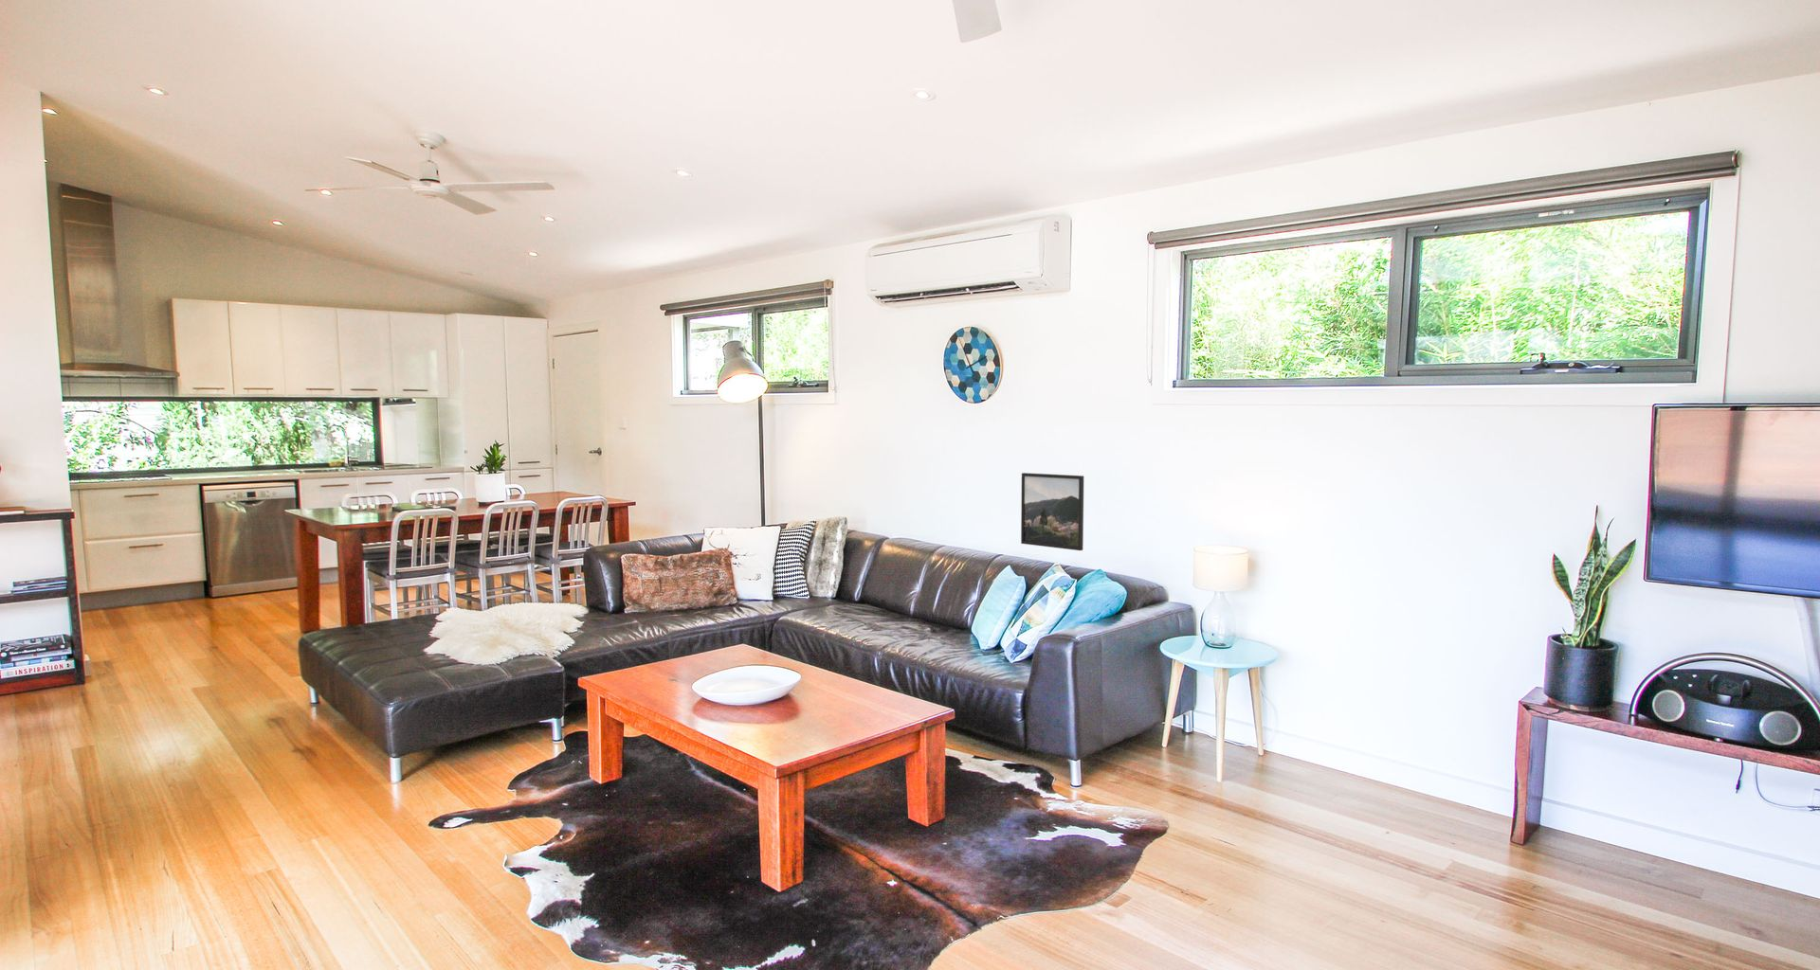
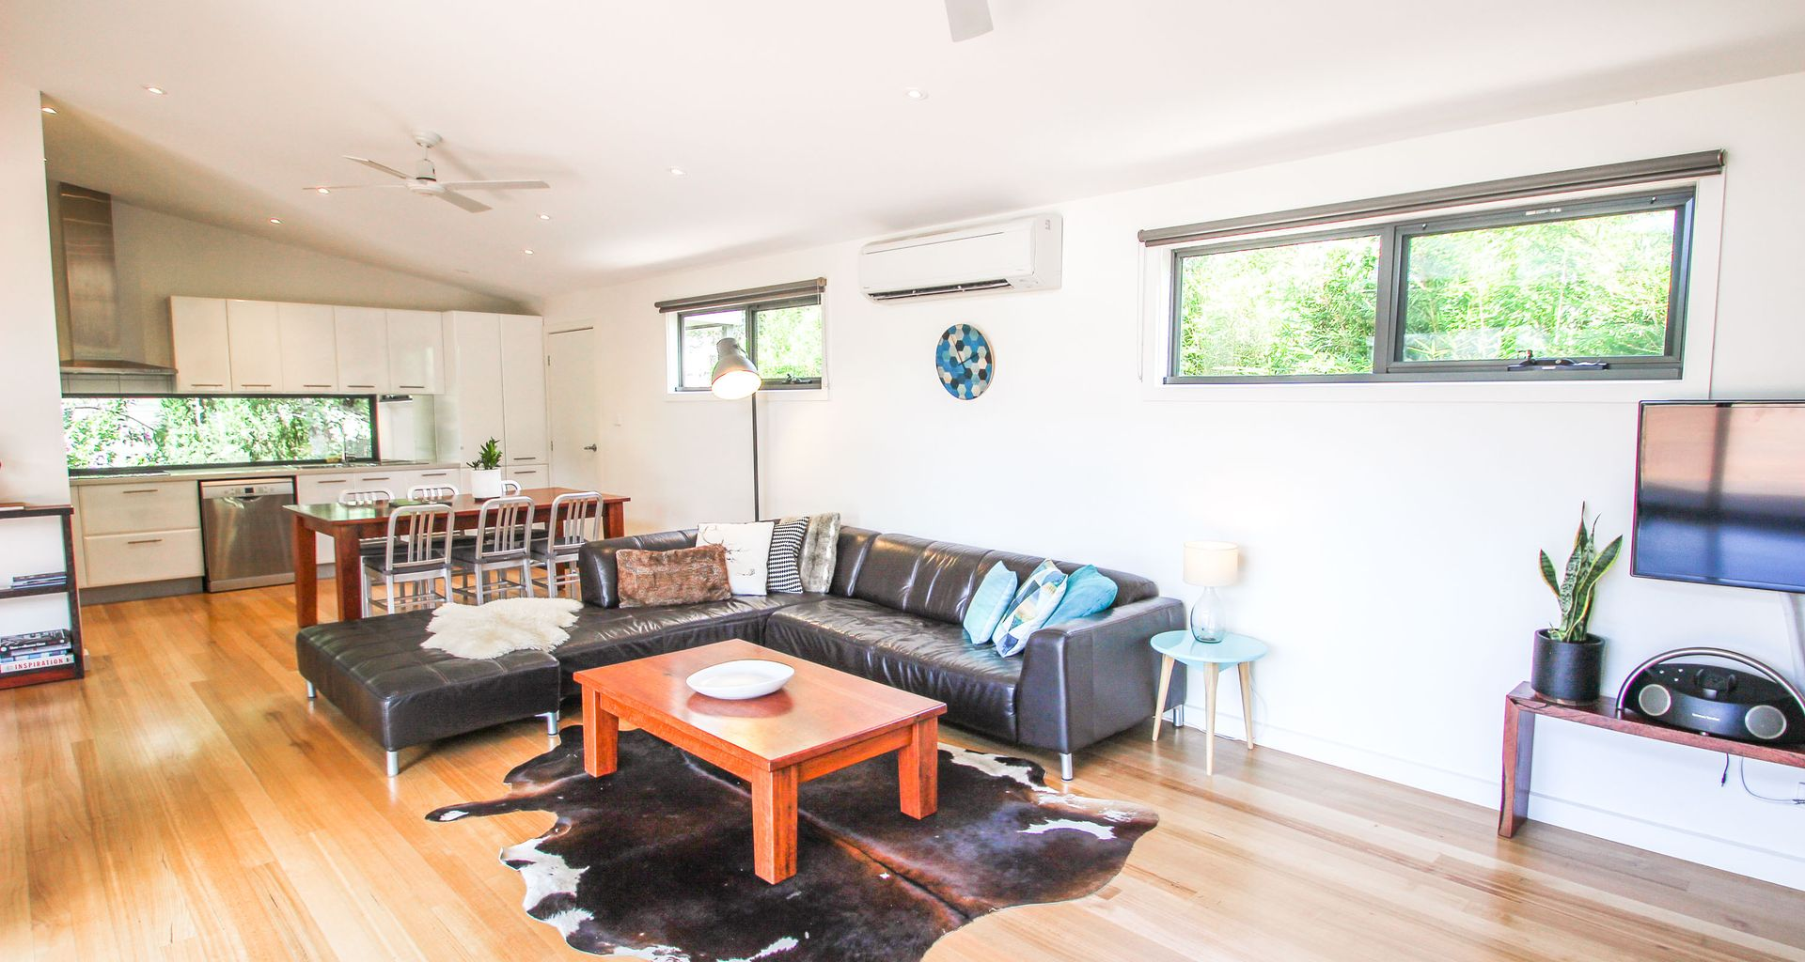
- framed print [1020,472,1085,551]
